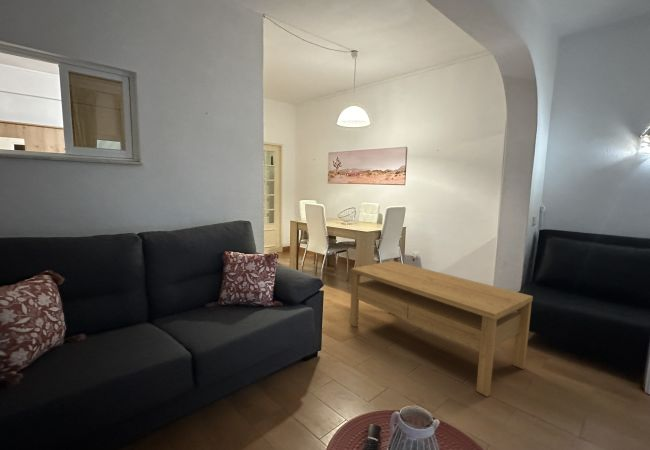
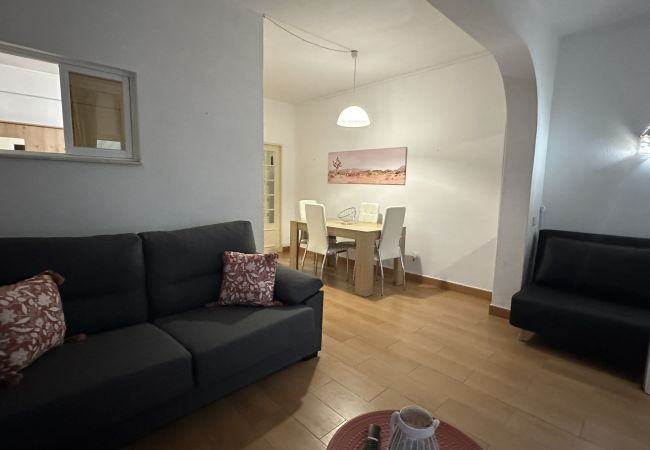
- coffee table [349,260,534,398]
